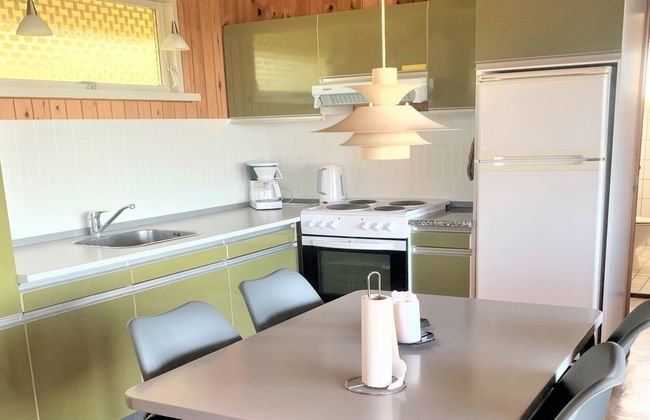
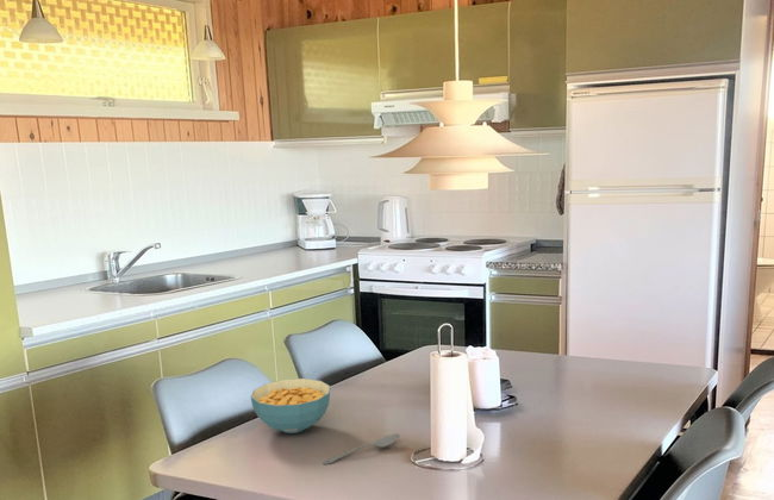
+ spoon [323,432,401,465]
+ cereal bowl [250,377,331,435]
